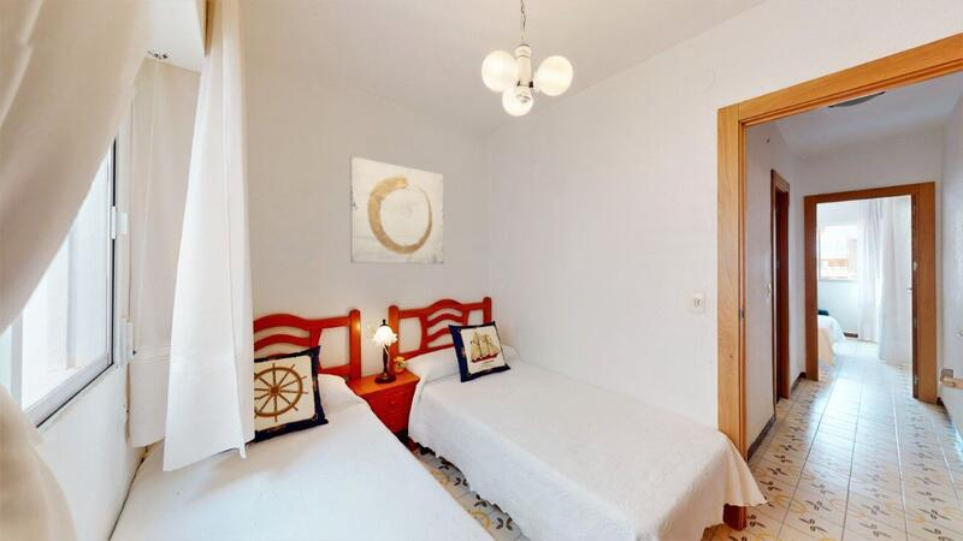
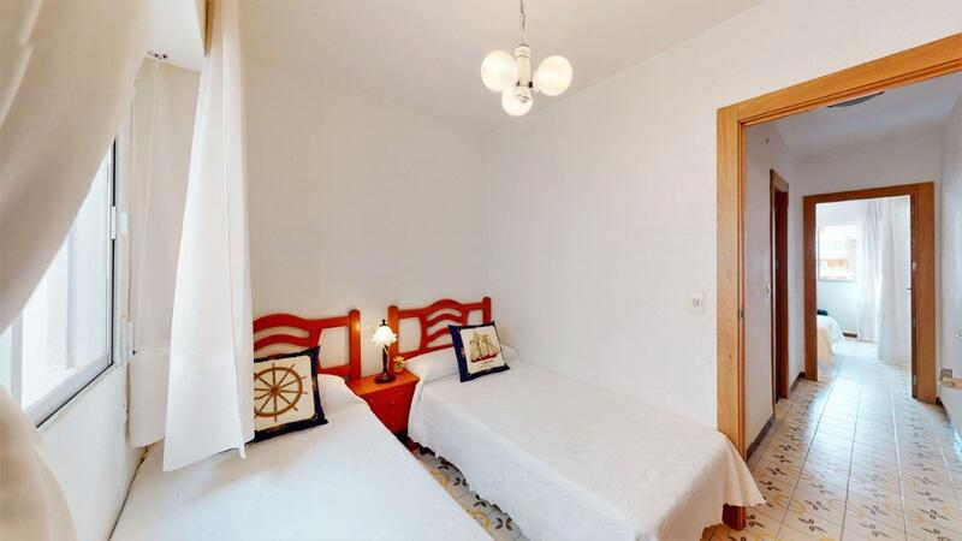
- wall art [349,155,445,264]
